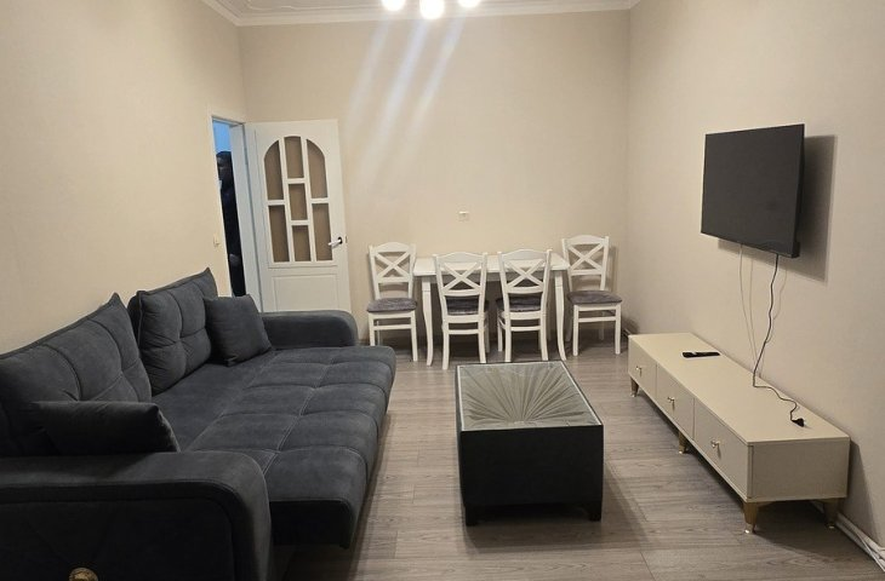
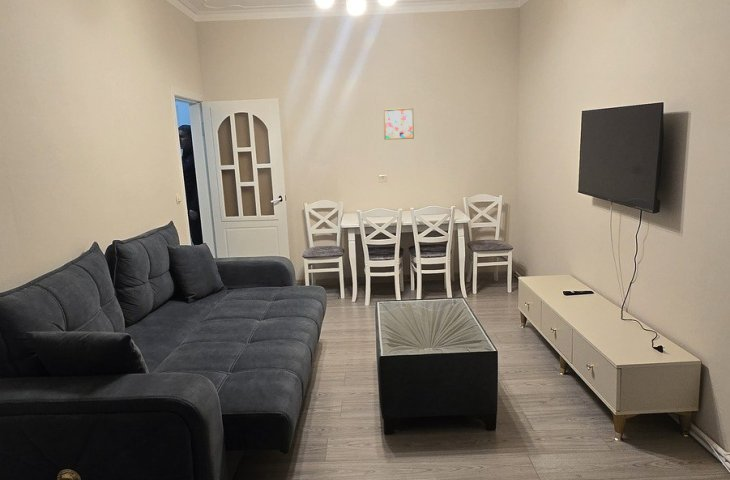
+ wall art [383,107,415,141]
